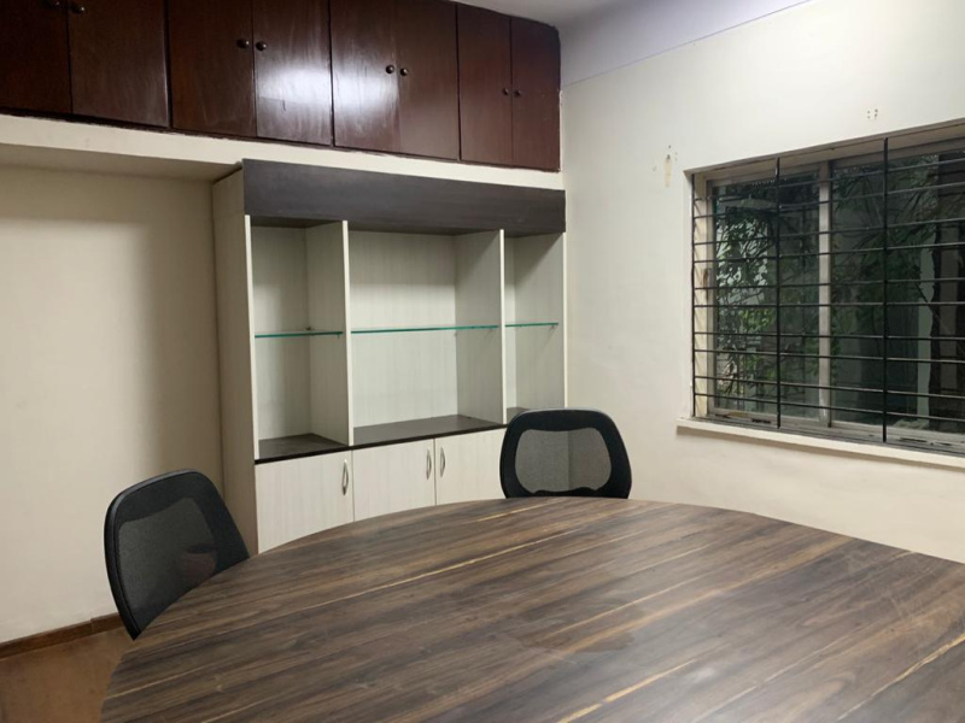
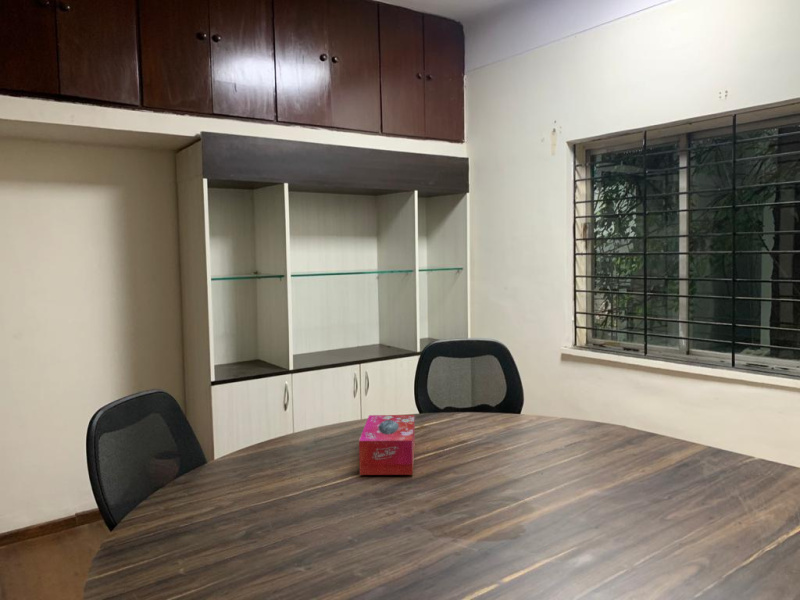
+ tissue box [358,414,416,476]
